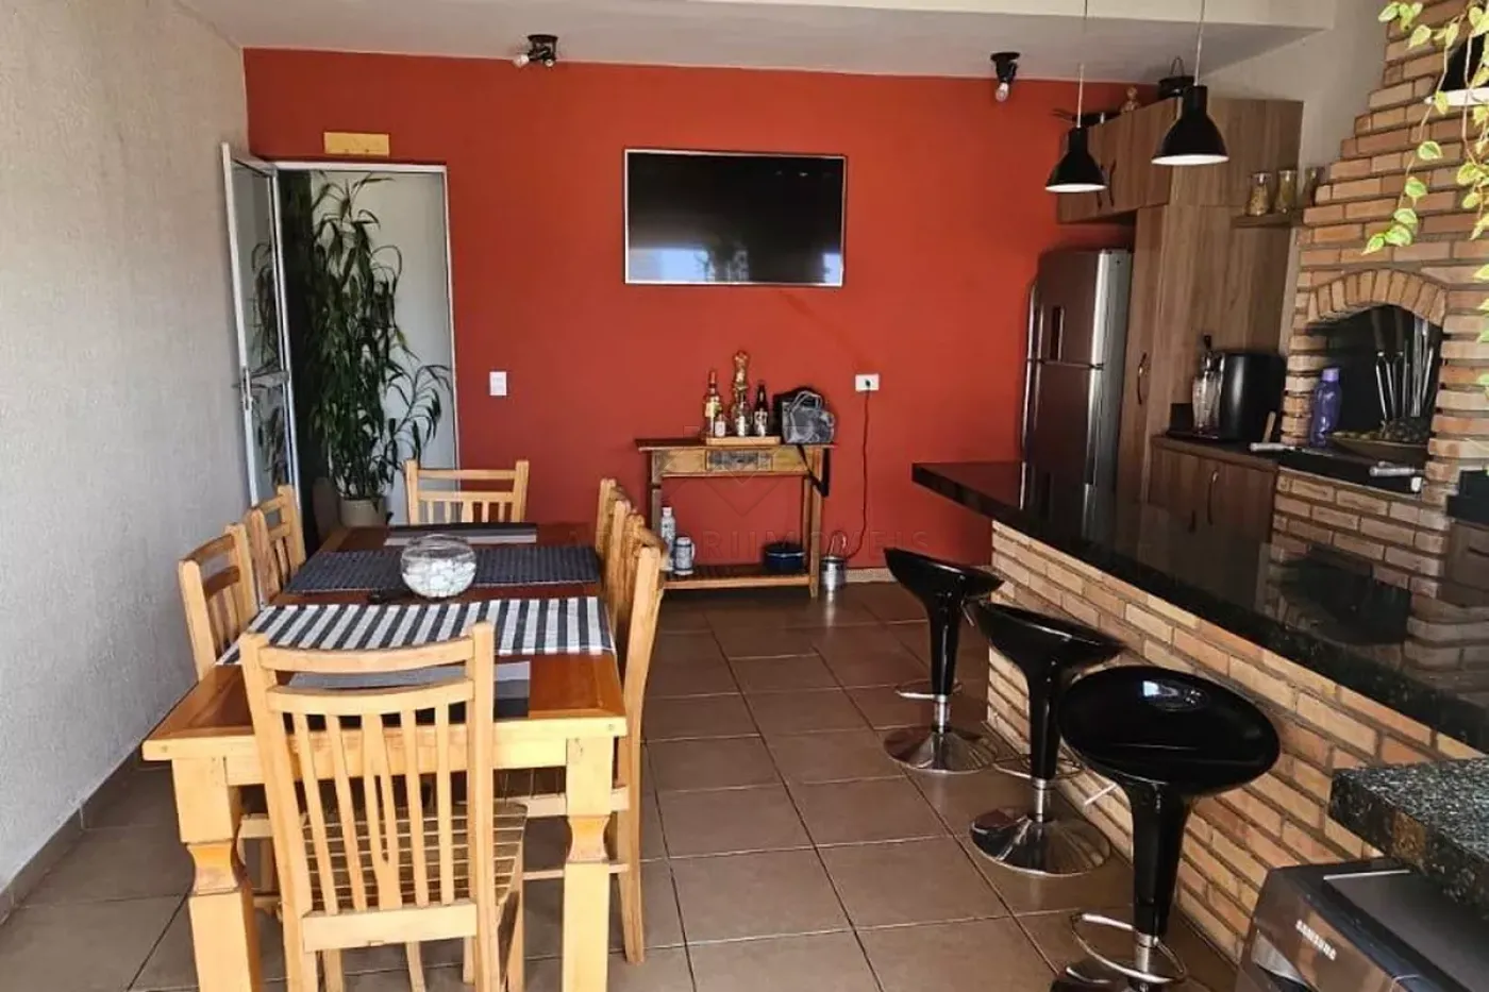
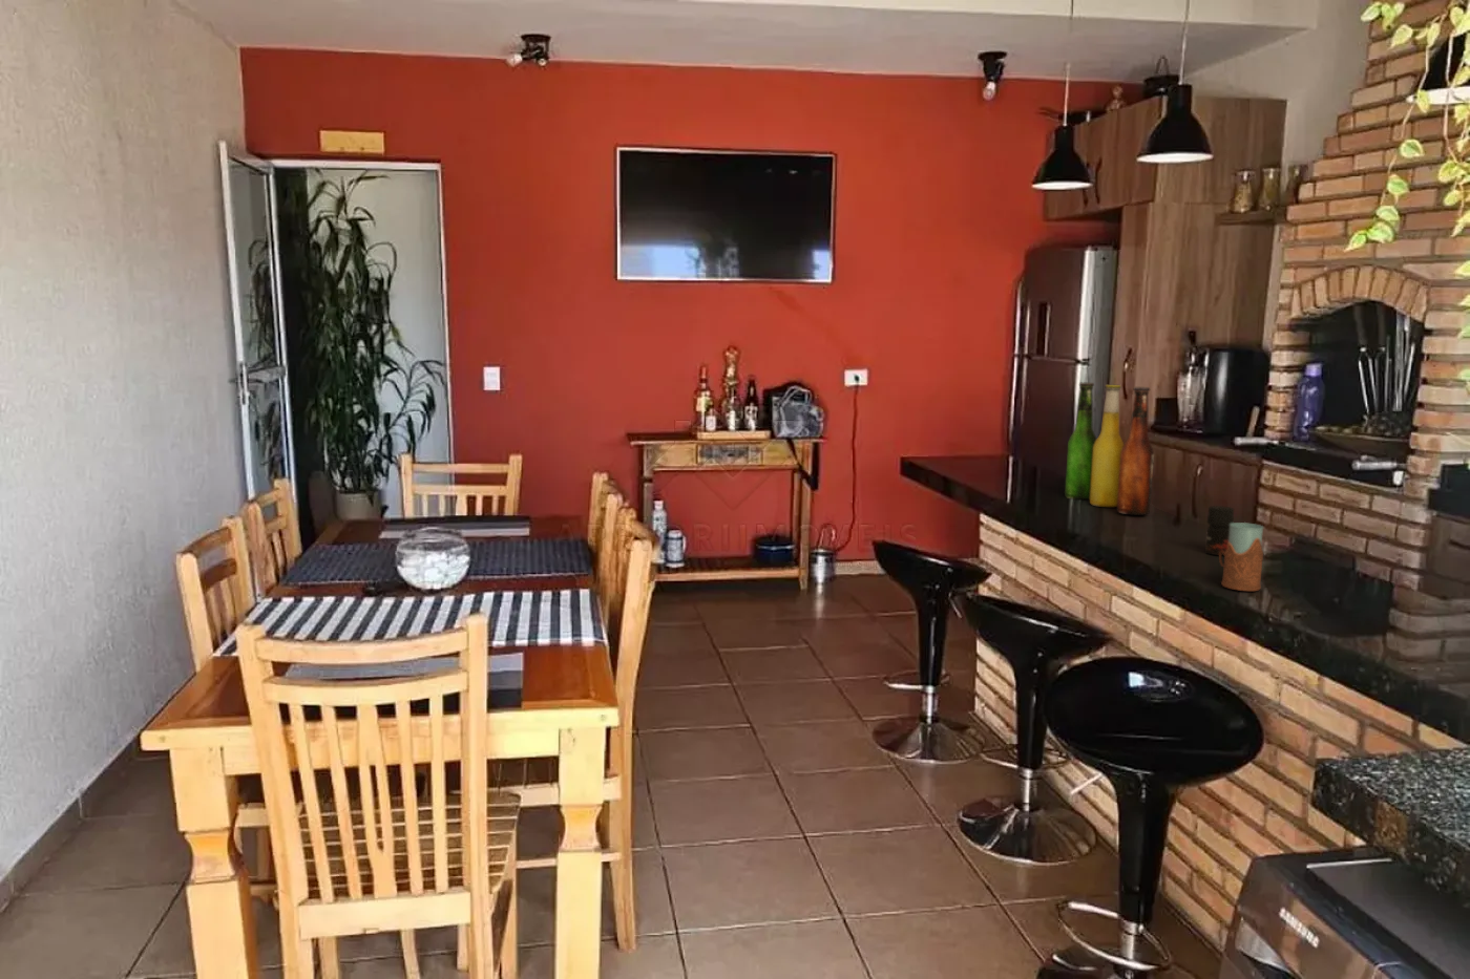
+ drinking glass [1218,521,1266,592]
+ jar [1204,505,1235,556]
+ beer bottle [1063,381,1155,516]
